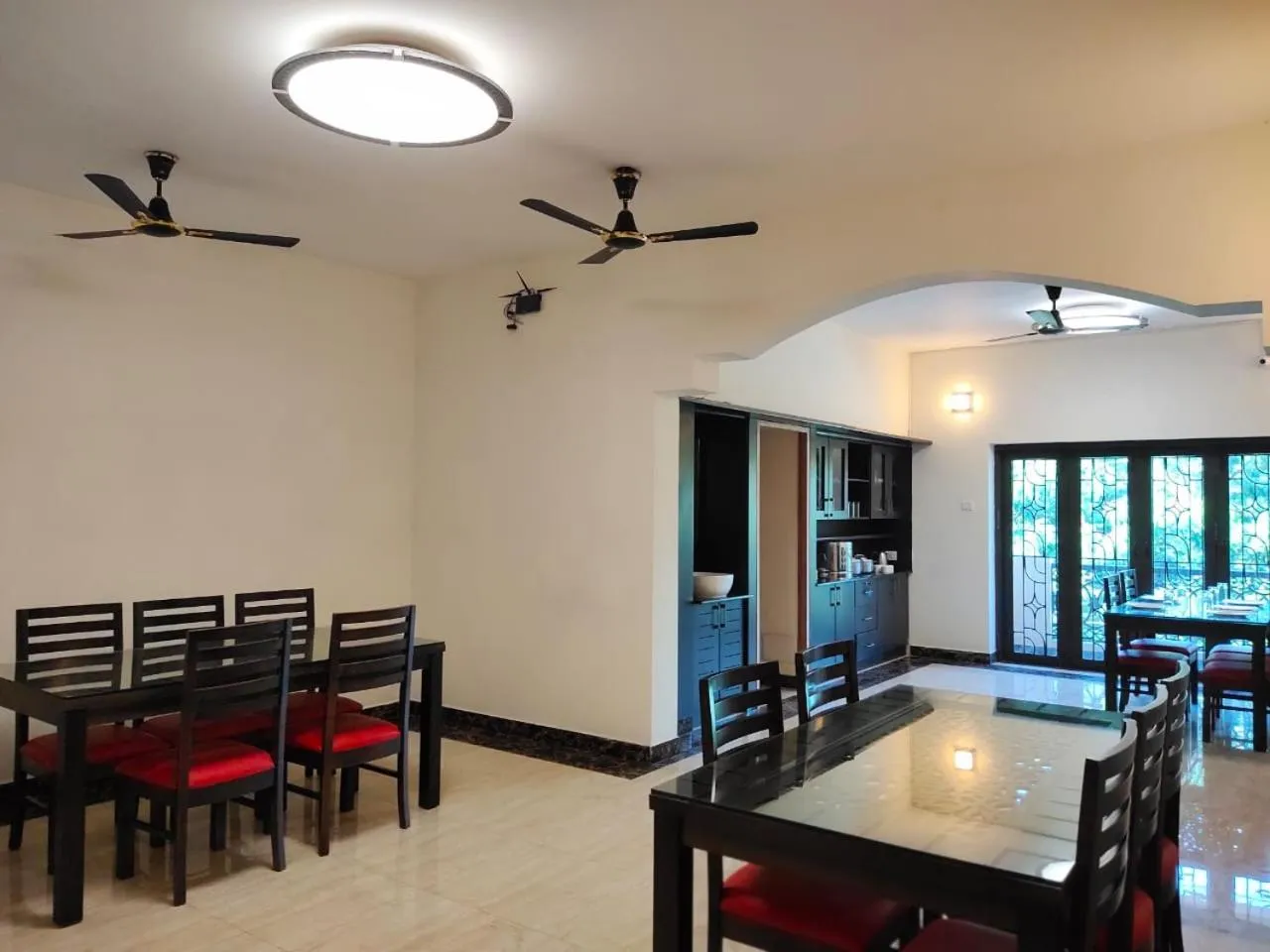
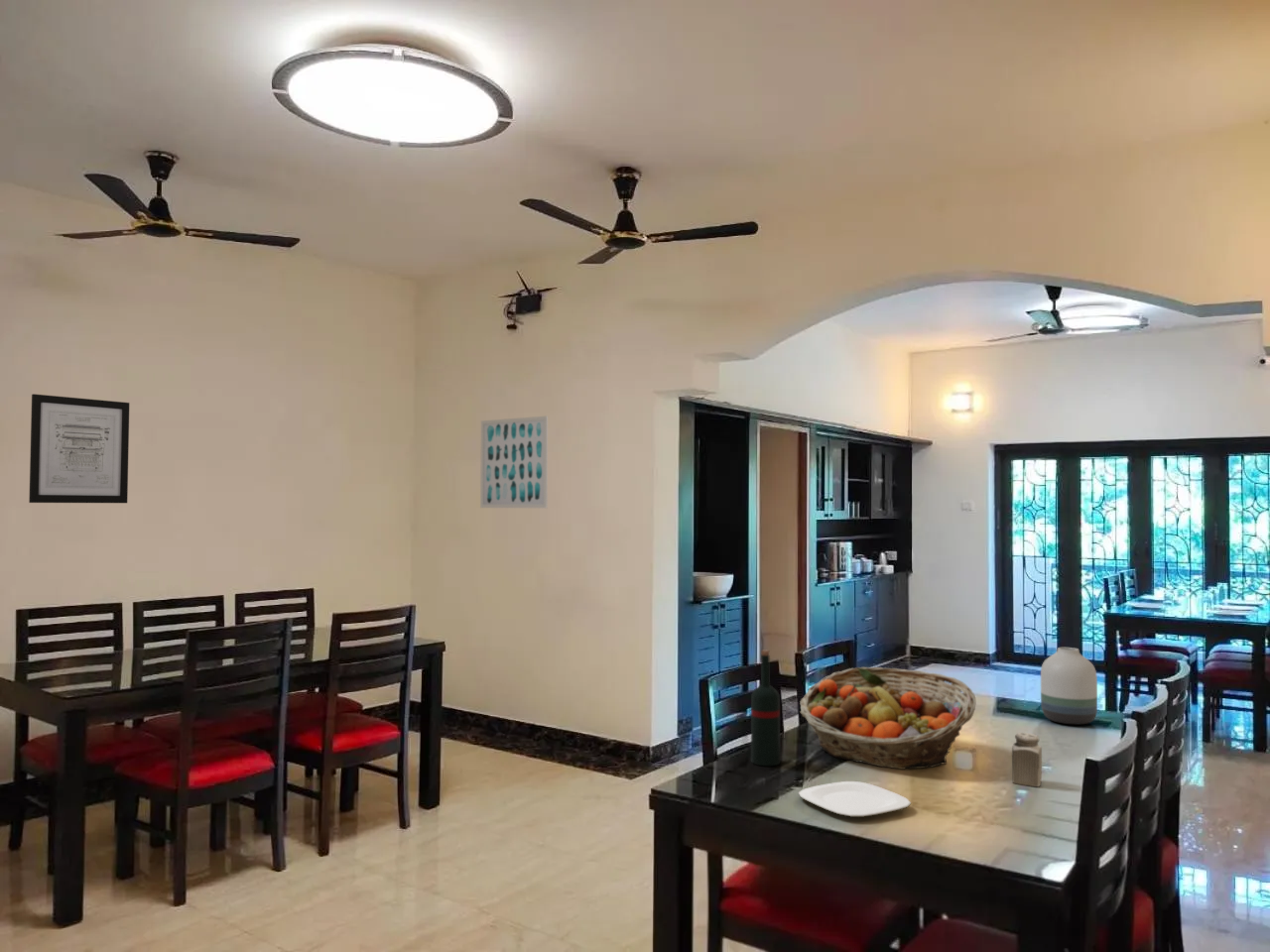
+ wall art [28,393,130,504]
+ wall art [479,416,549,509]
+ vase [1040,647,1098,725]
+ salt shaker [1011,732,1043,787]
+ fruit basket [799,666,977,771]
+ plate [798,780,912,818]
+ wine bottle [750,650,781,767]
